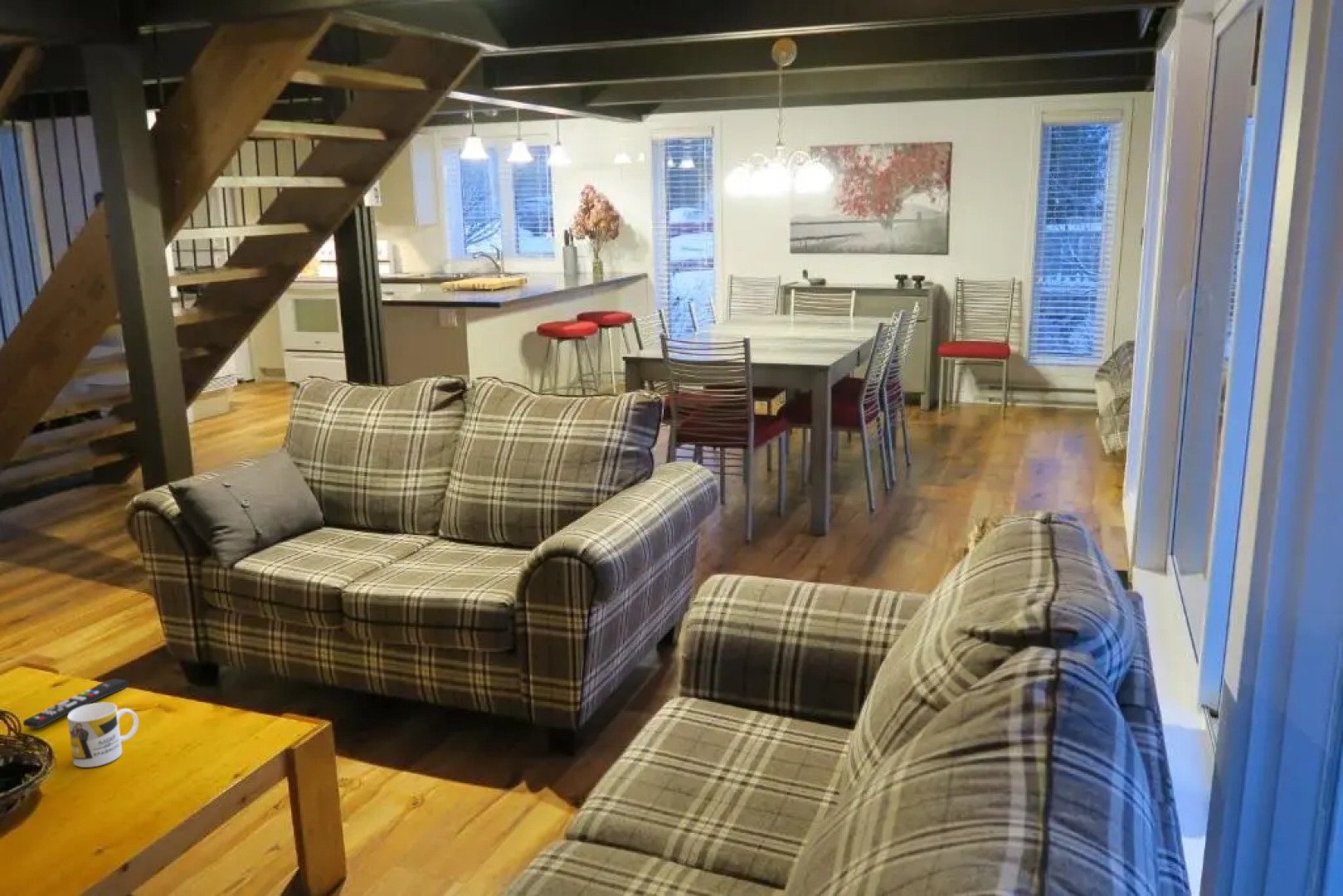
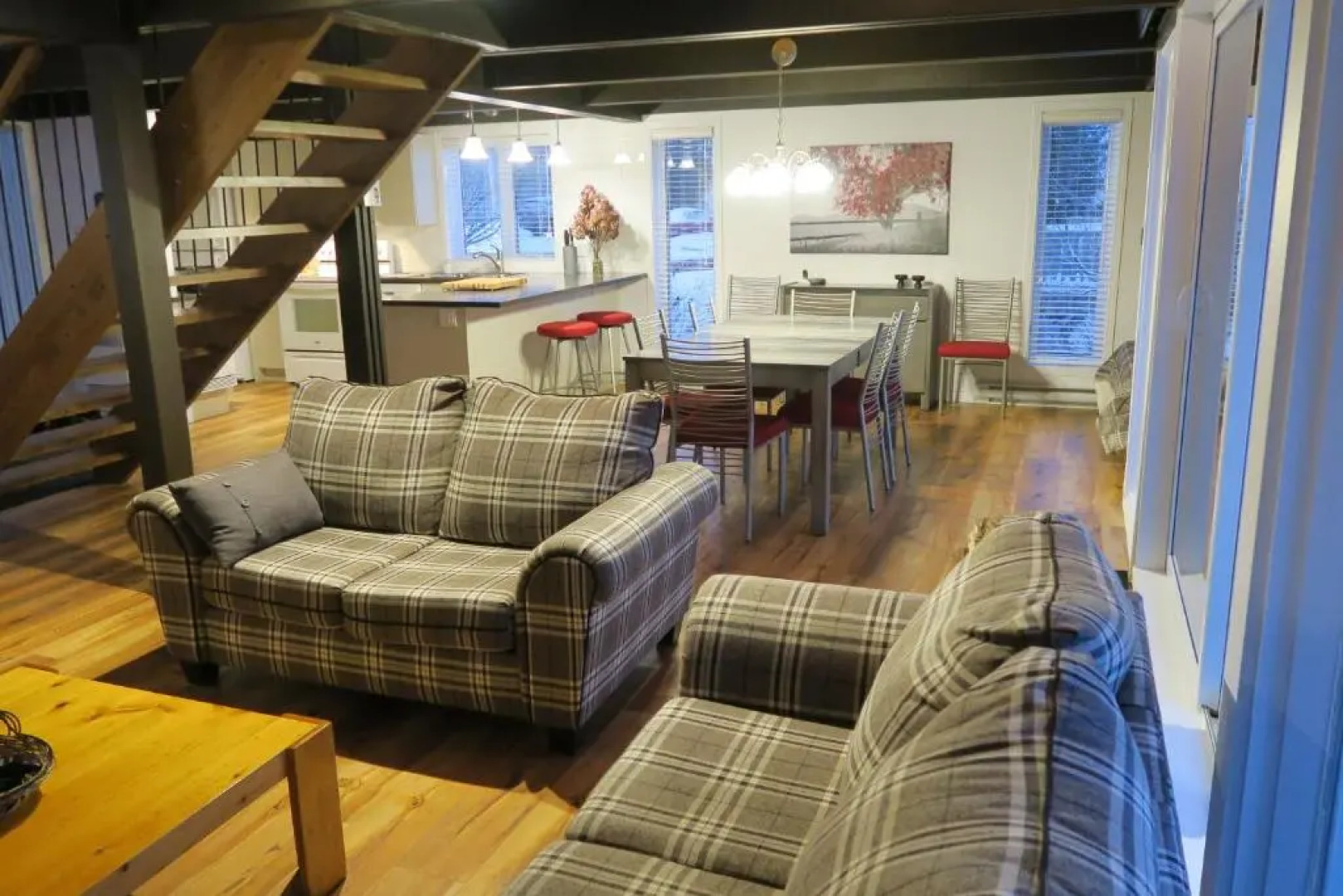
- remote control [22,678,130,729]
- mug [66,702,139,768]
